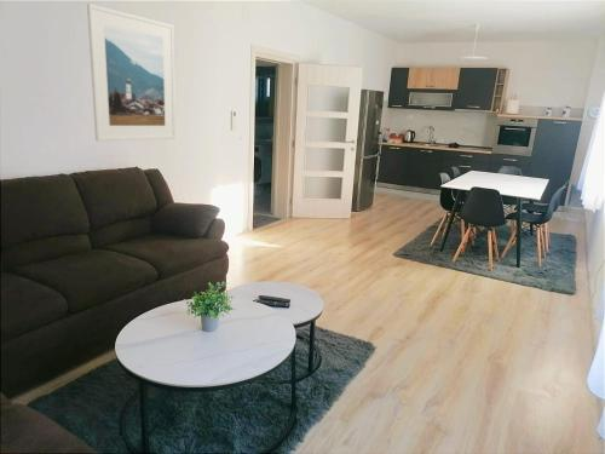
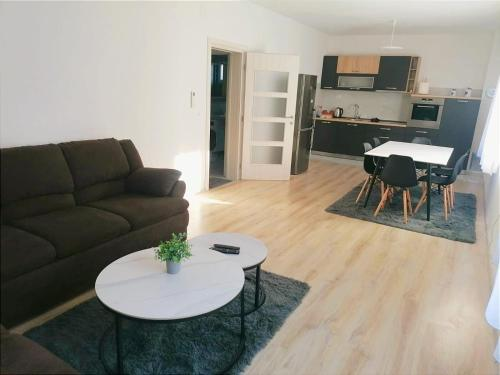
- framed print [86,2,177,143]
